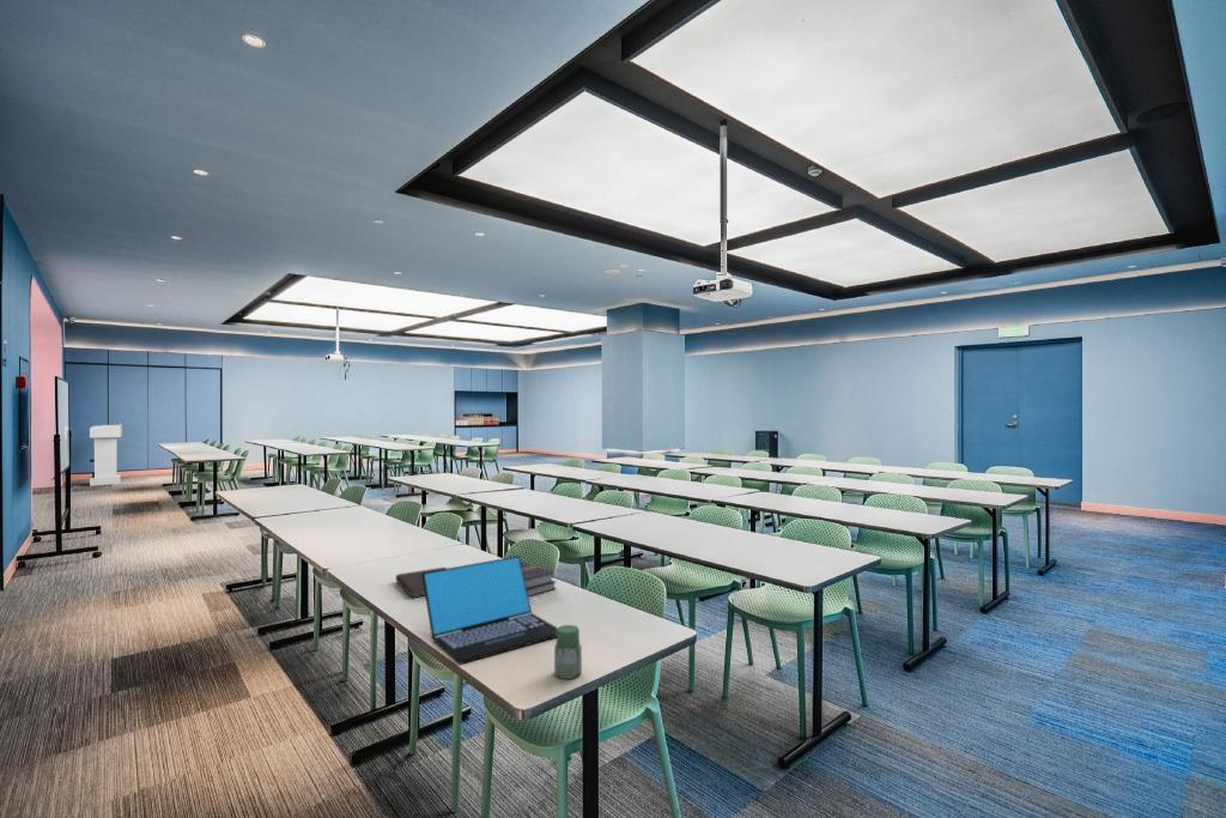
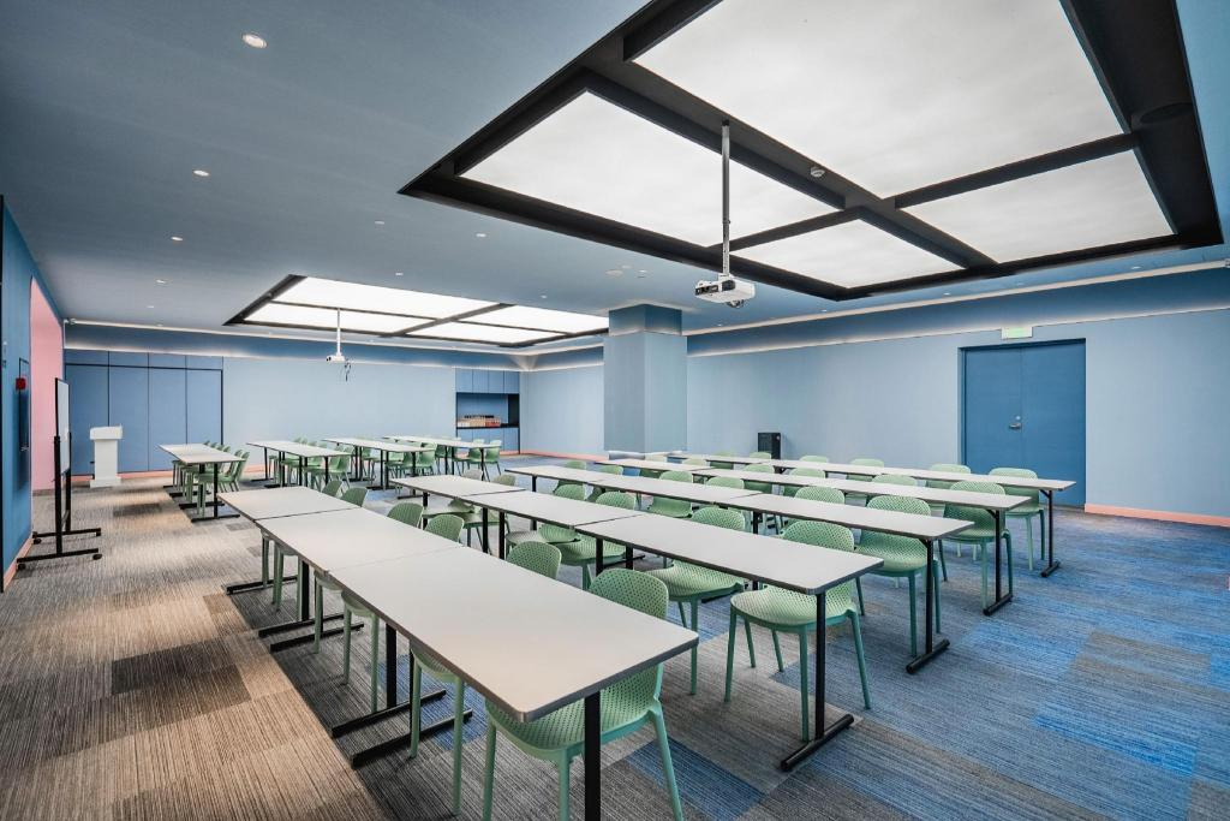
- laptop [421,555,558,666]
- jar [553,624,583,680]
- book [521,561,557,598]
- notebook [395,565,448,599]
